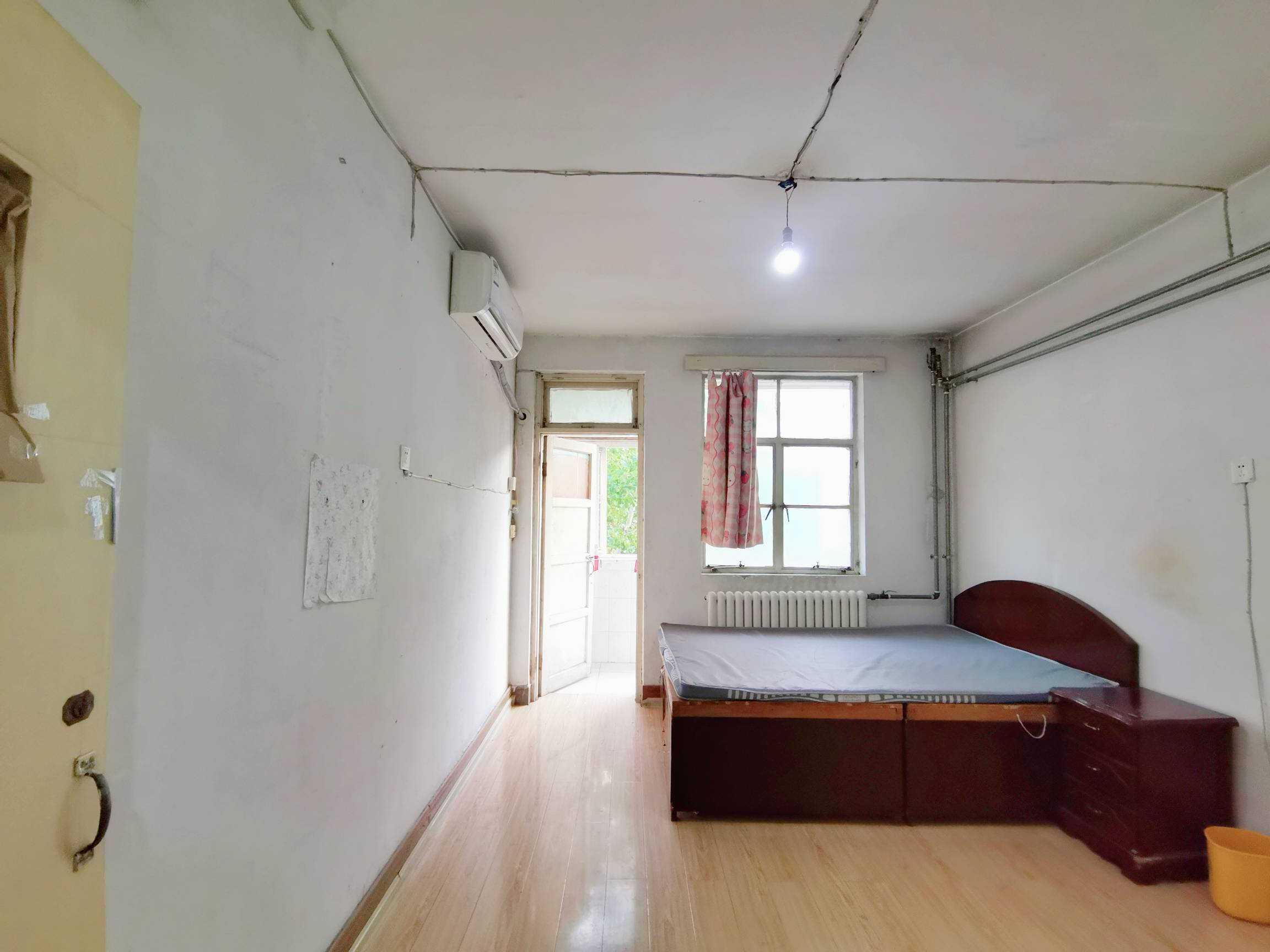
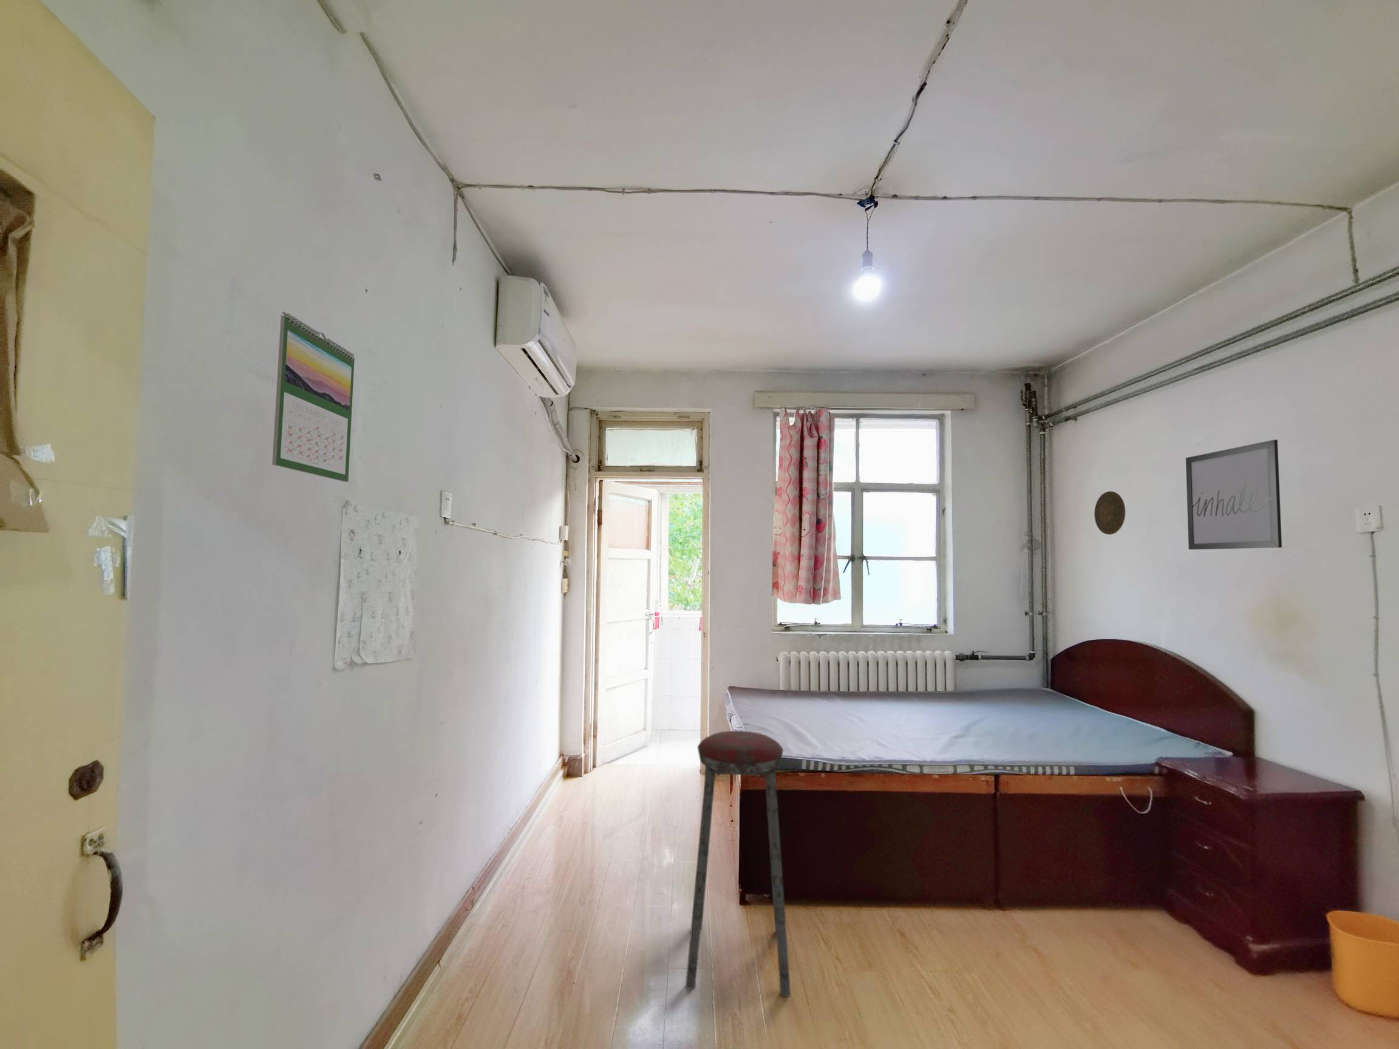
+ wall art [1185,439,1282,550]
+ music stool [685,731,791,997]
+ calendar [272,312,355,483]
+ decorative plate [1094,490,1126,536]
